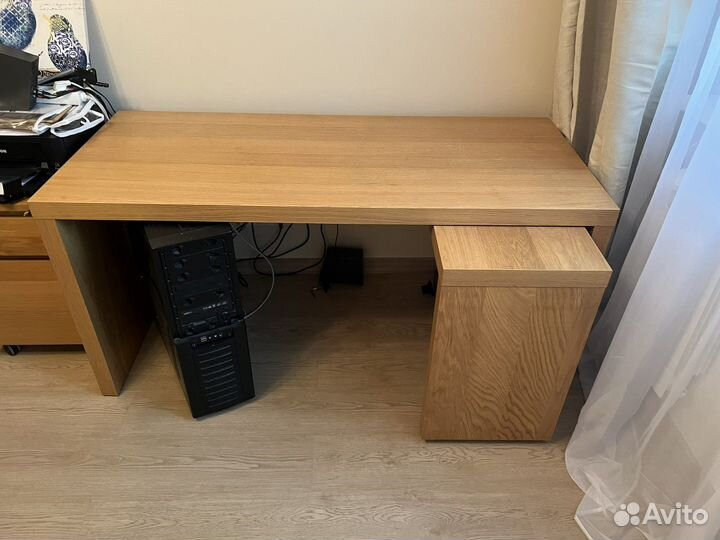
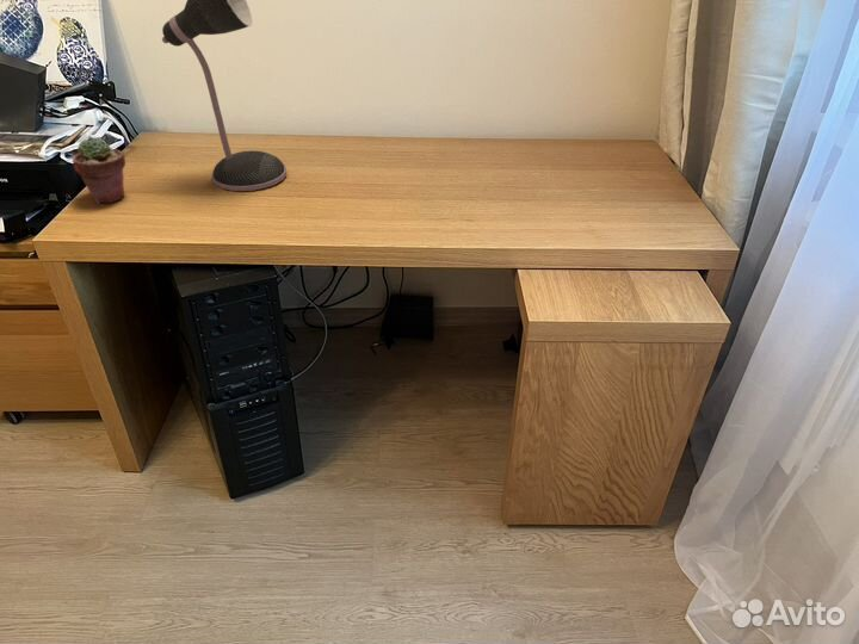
+ potted succulent [72,135,126,205]
+ desk lamp [161,0,288,192]
